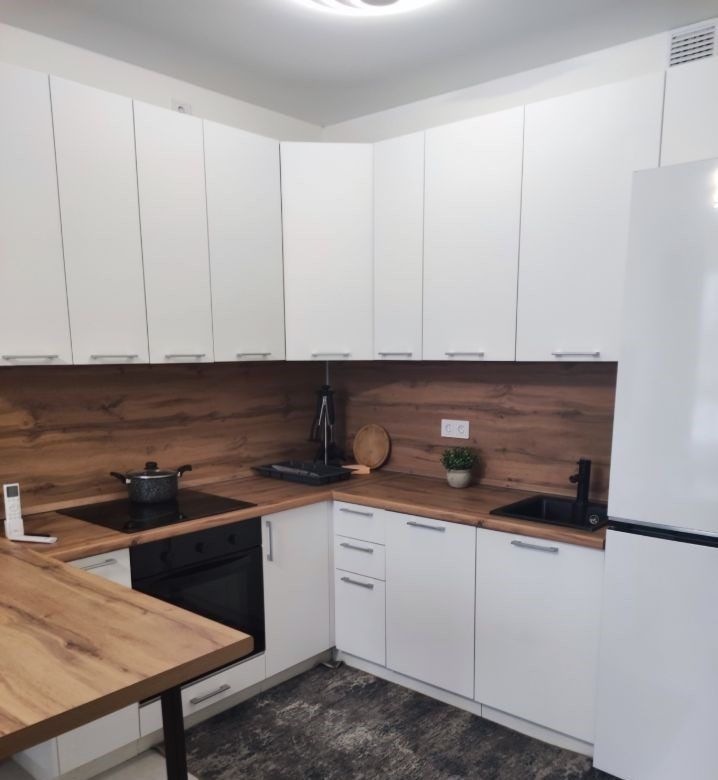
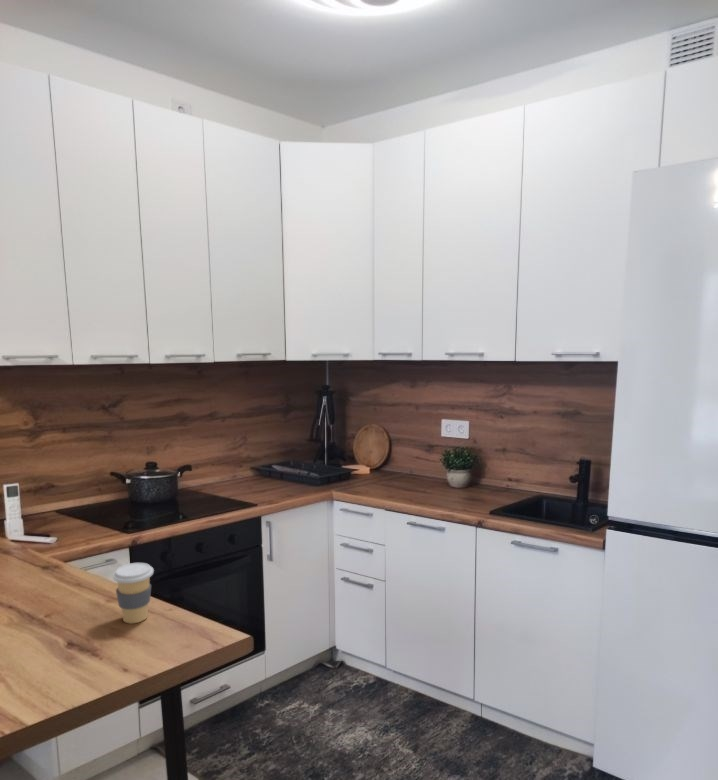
+ coffee cup [112,562,155,624]
